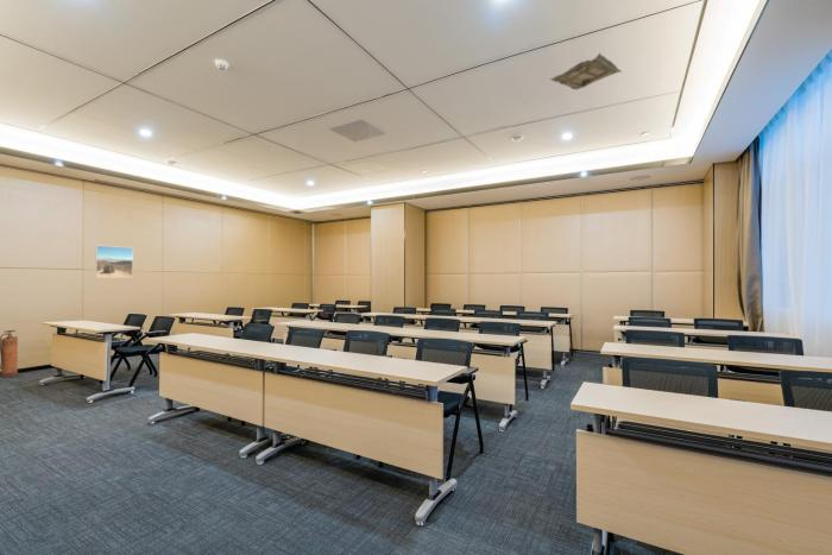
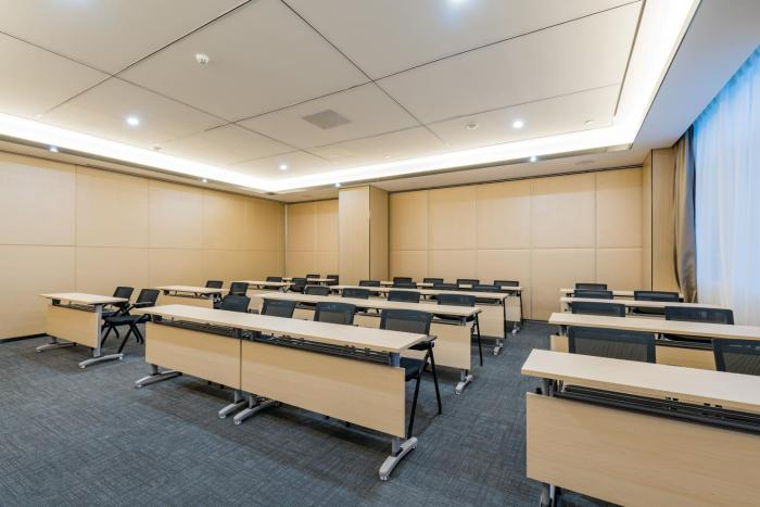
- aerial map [549,52,622,92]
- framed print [94,244,134,278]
- fire extinguisher [0,329,20,379]
